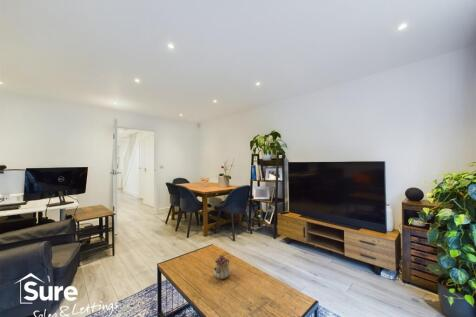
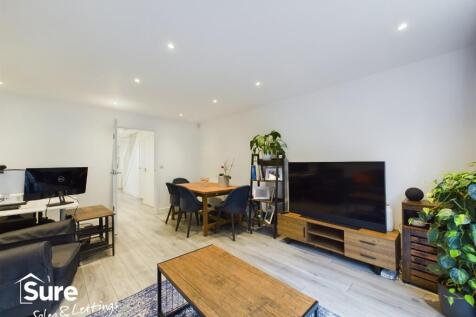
- teapot [213,254,231,280]
